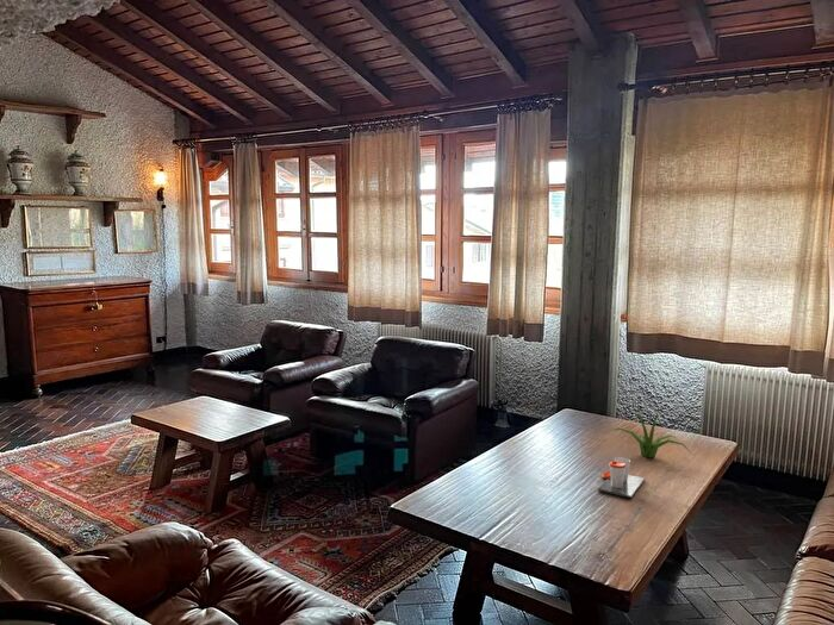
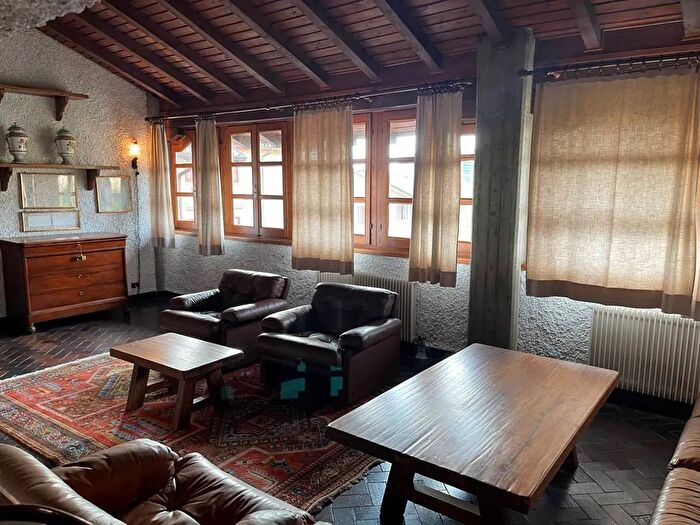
- plant [609,406,691,458]
- cup [597,456,646,499]
